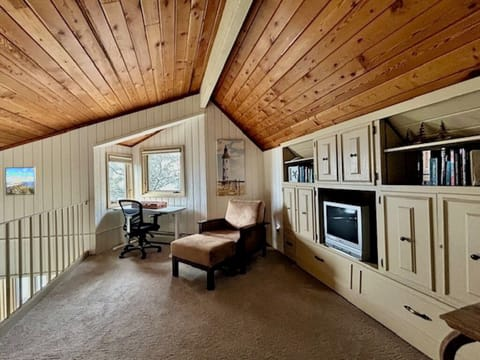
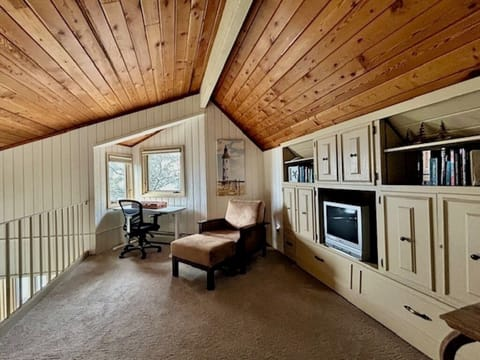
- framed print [4,166,37,197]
